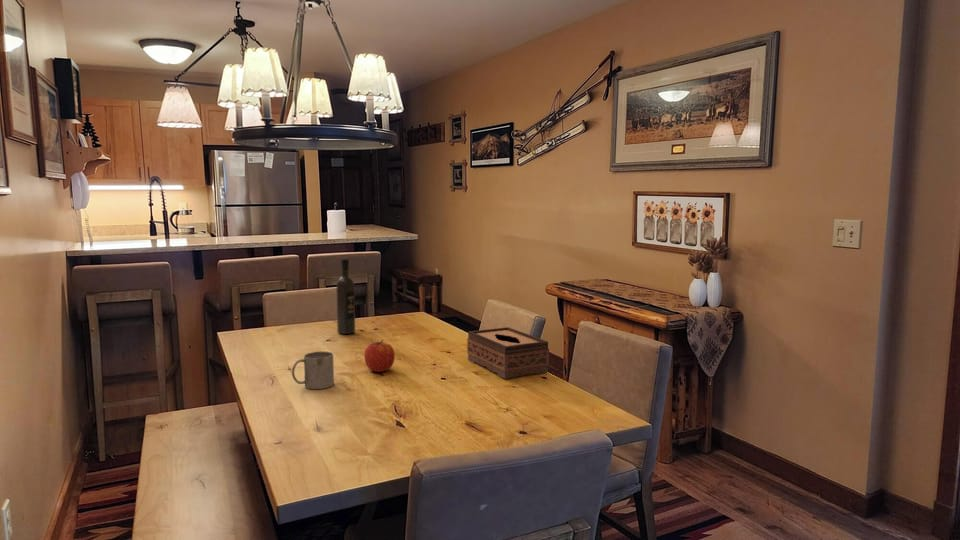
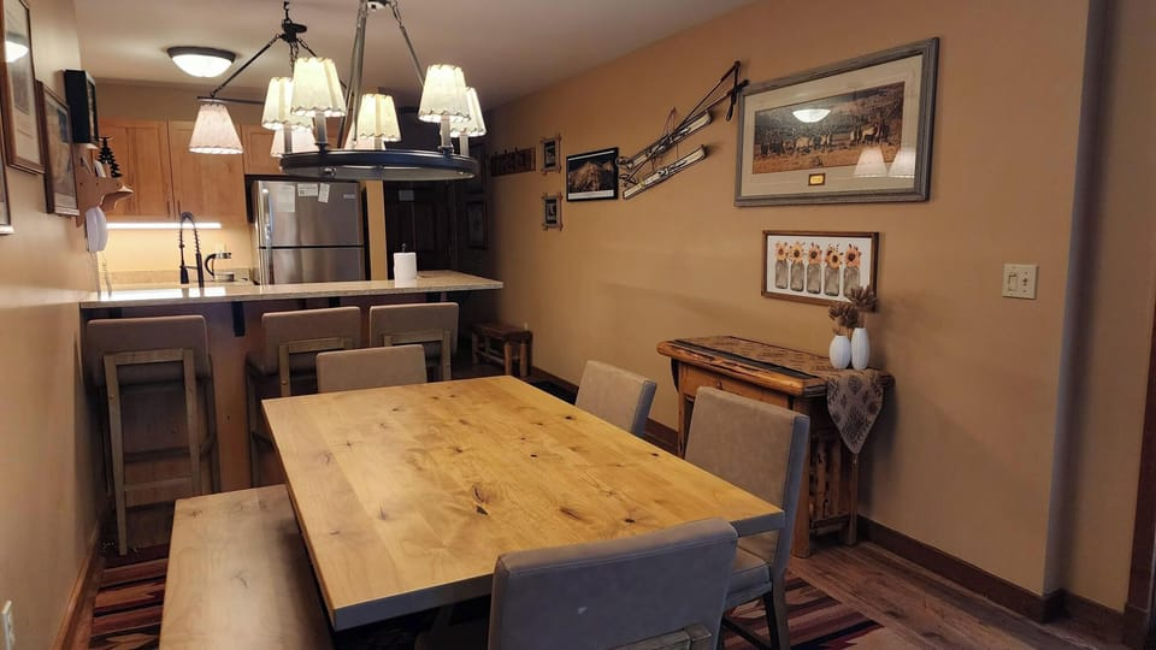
- apple [363,339,396,373]
- mug [291,351,335,390]
- tissue box [466,326,550,380]
- wine bottle [335,258,356,335]
